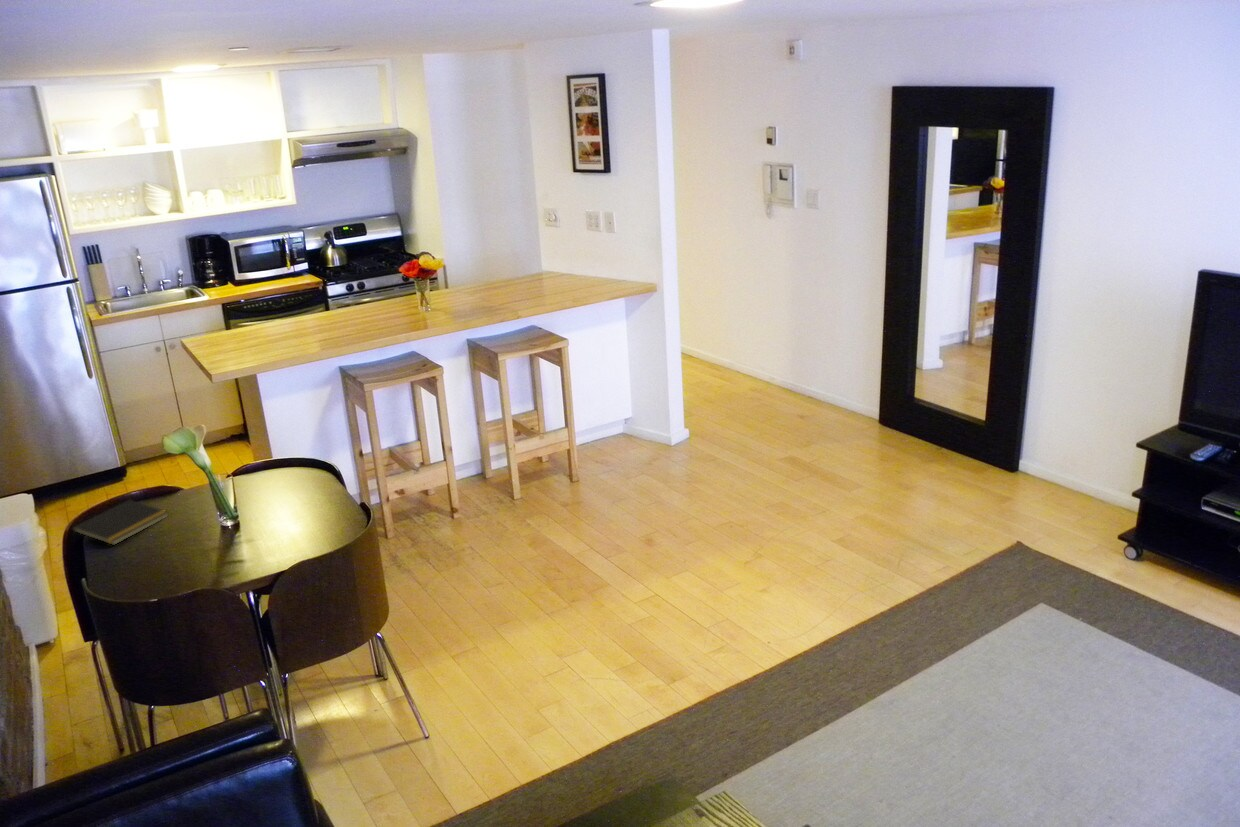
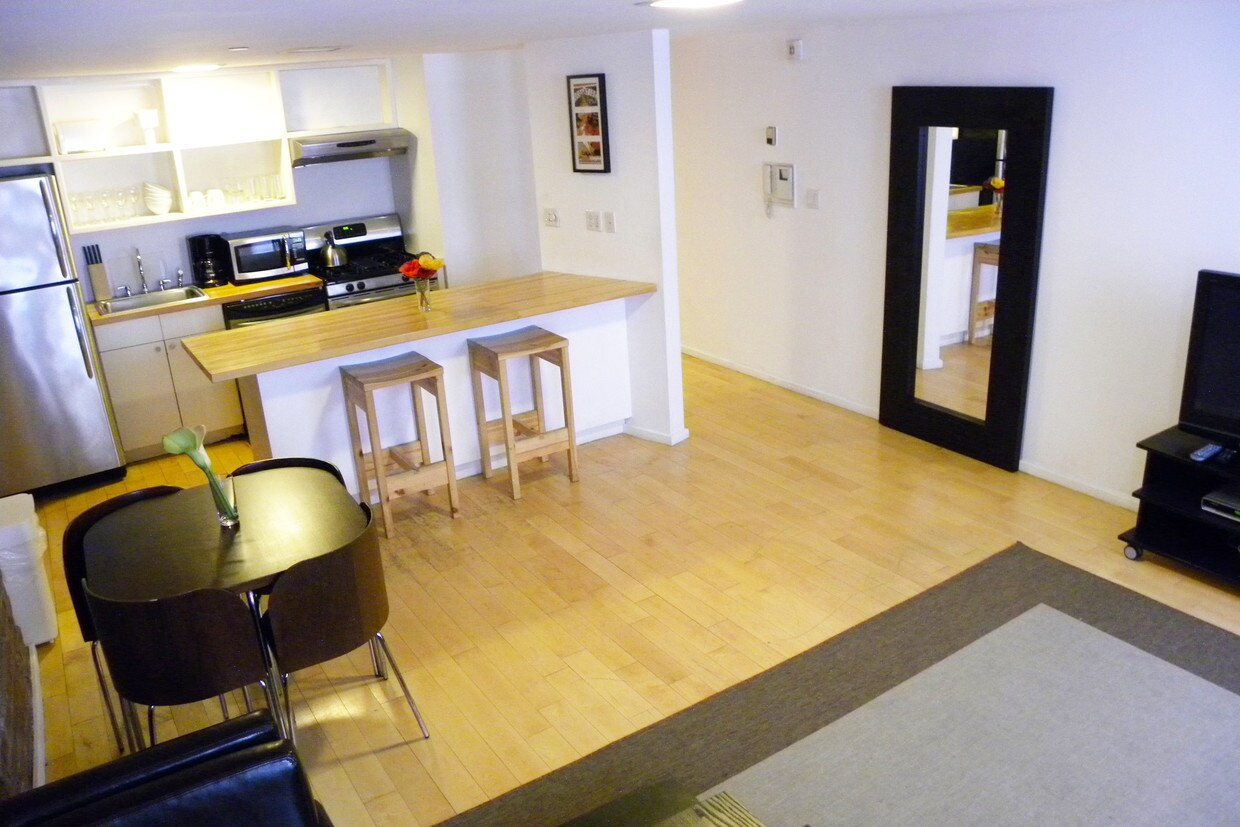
- notepad [71,499,170,546]
